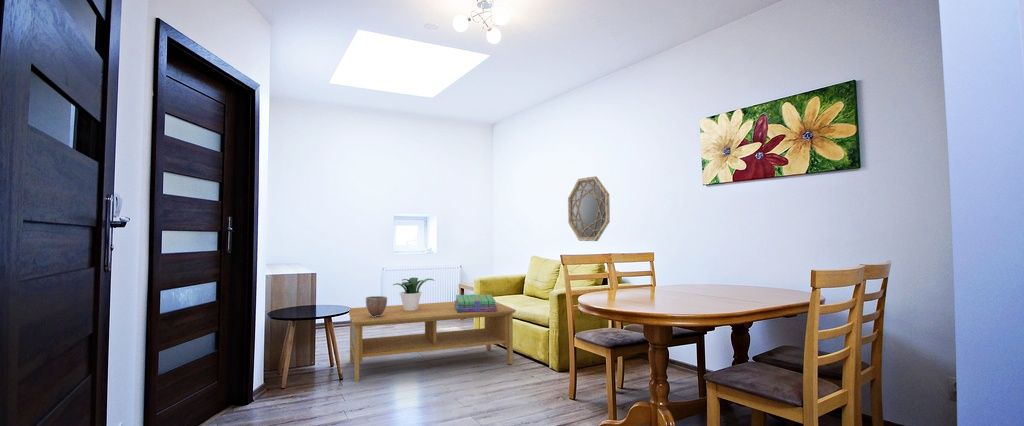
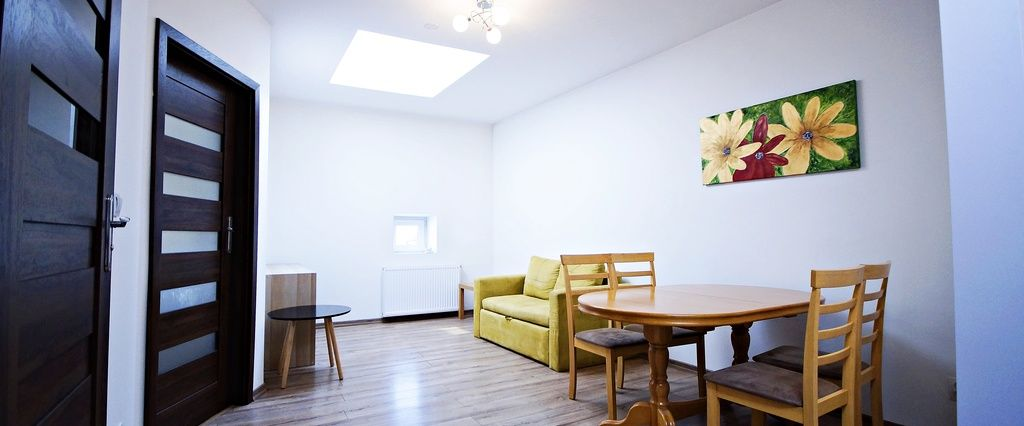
- potted plant [392,277,436,311]
- decorative bowl [365,295,388,317]
- coffee table [347,301,517,383]
- home mirror [567,176,611,242]
- stack of books [453,294,497,312]
